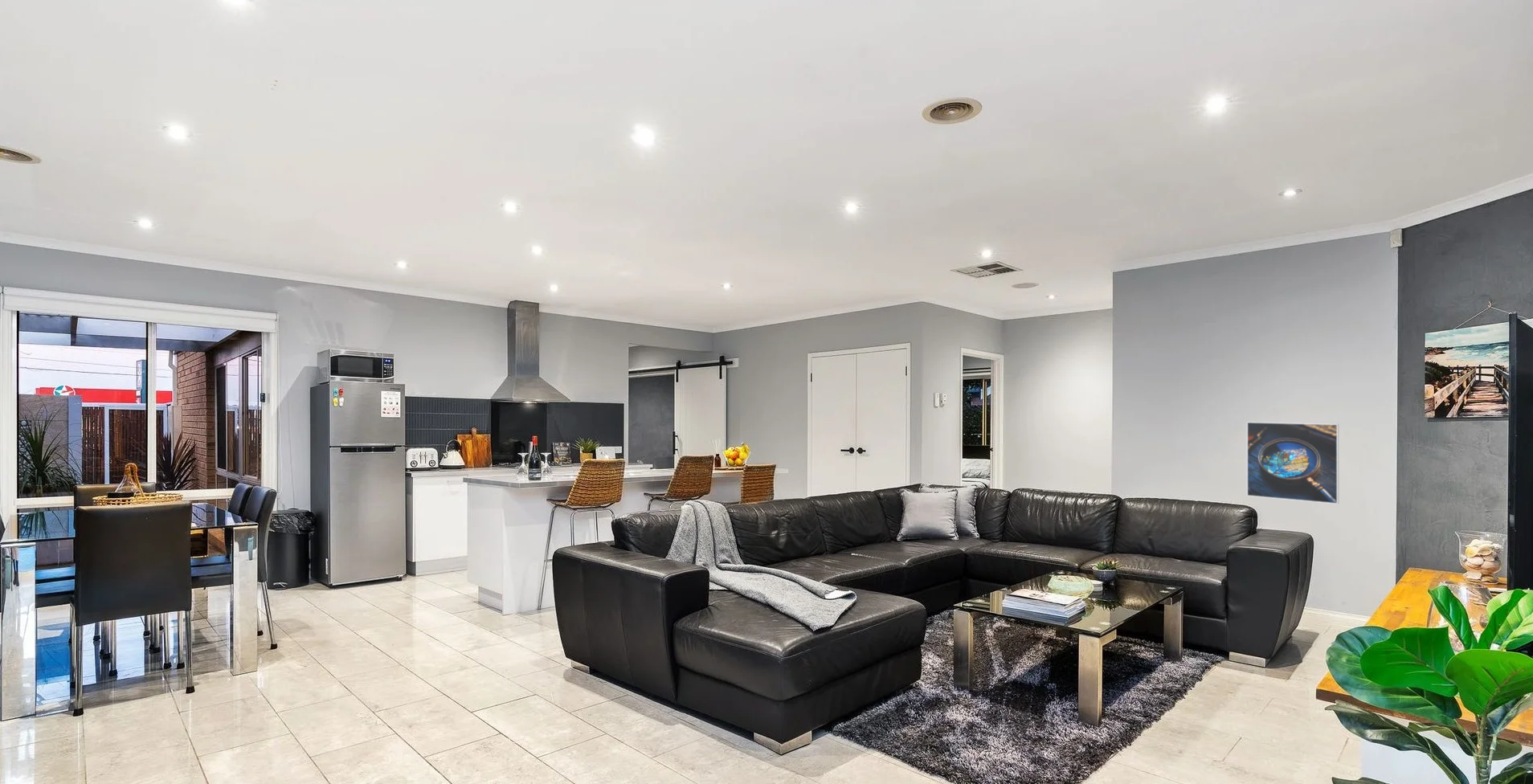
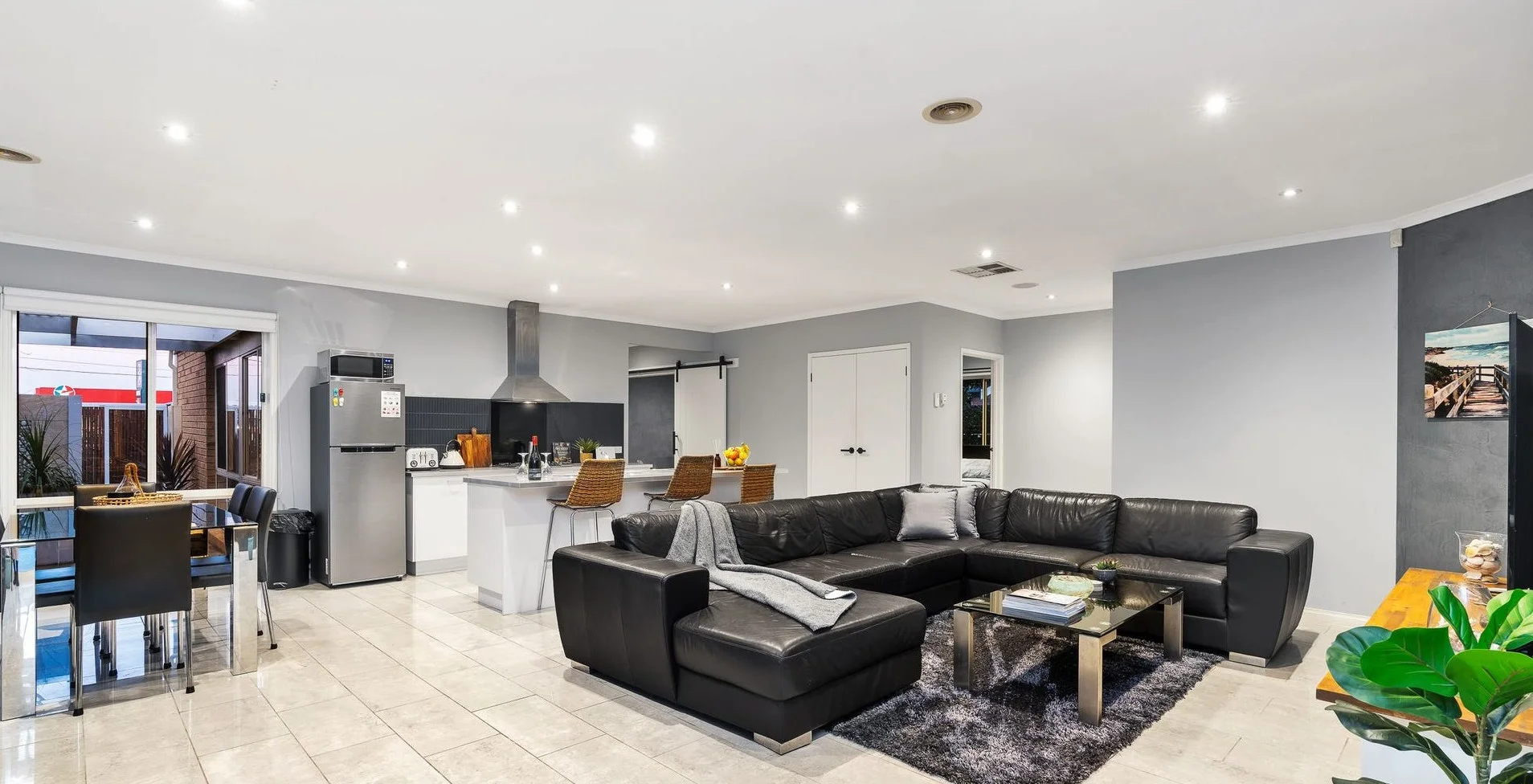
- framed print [1246,421,1339,504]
